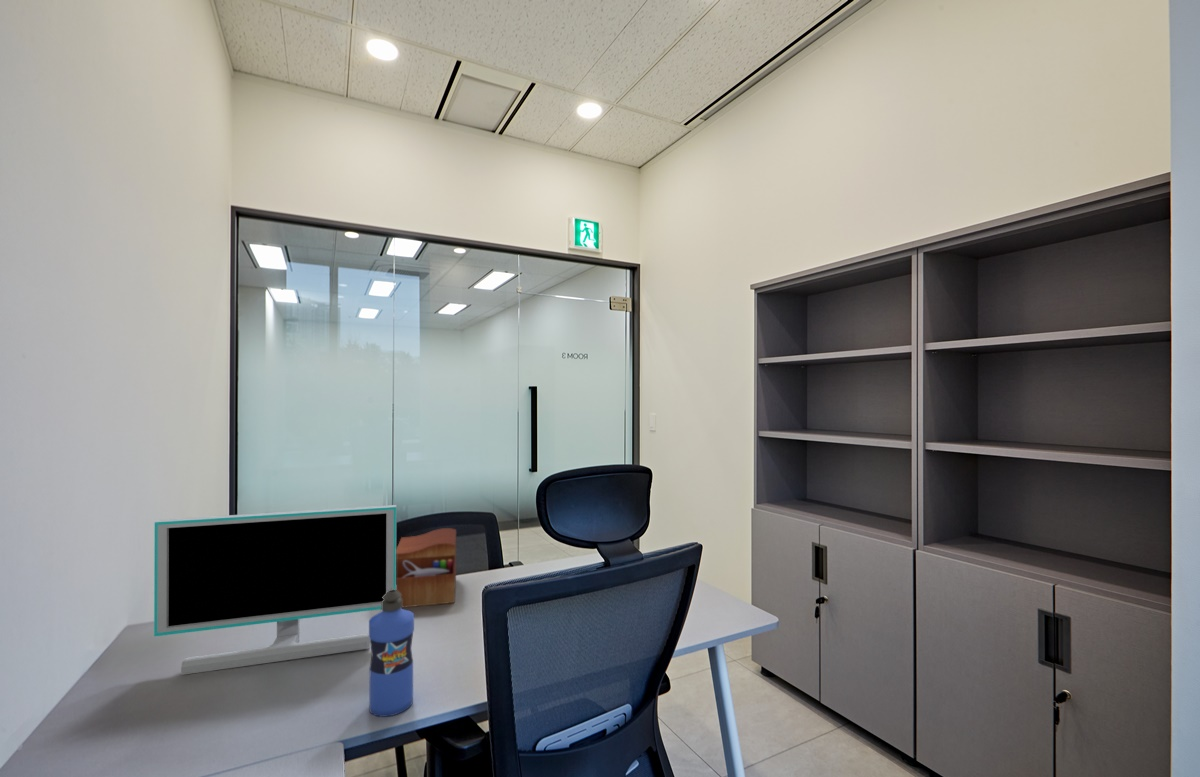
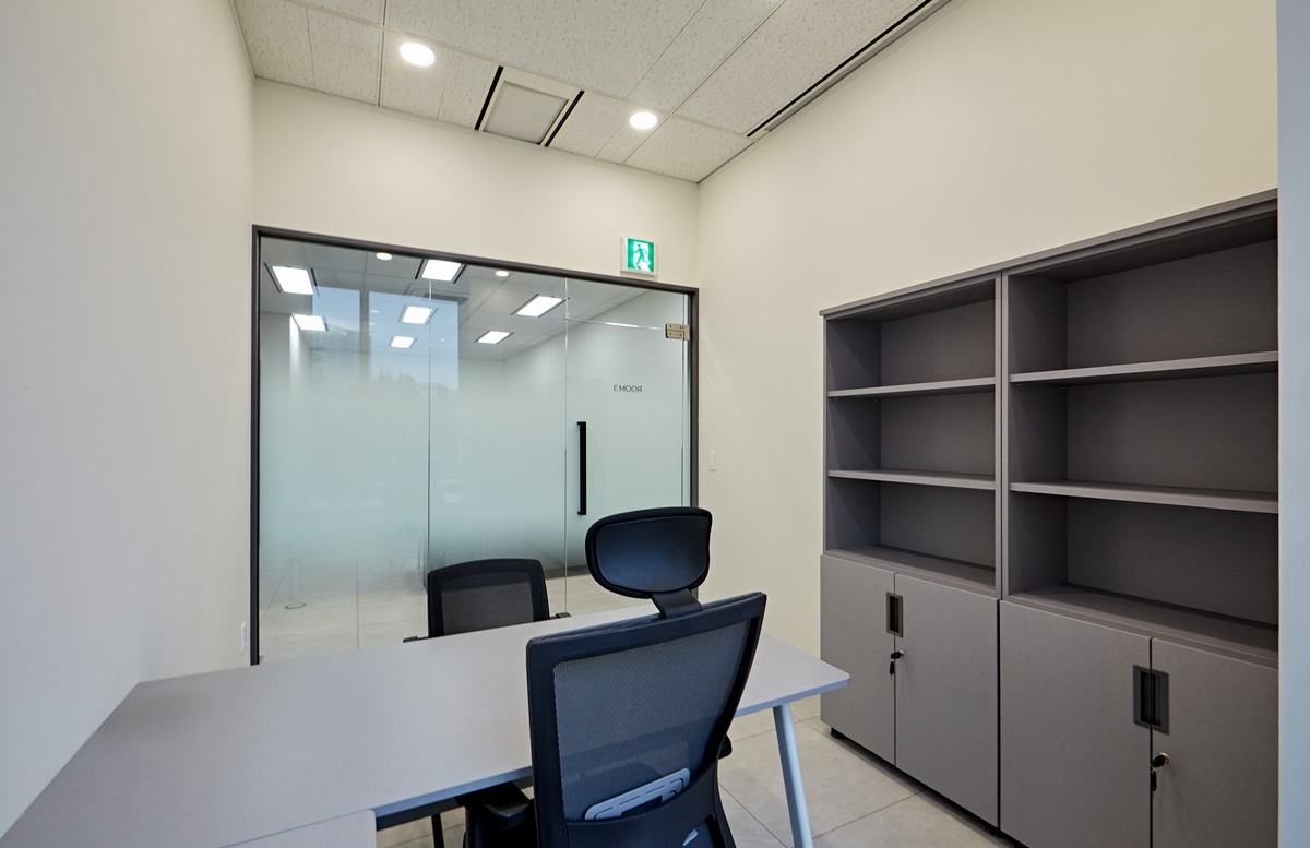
- monitor [153,504,397,676]
- water bottle [368,589,415,718]
- sewing box [396,527,457,609]
